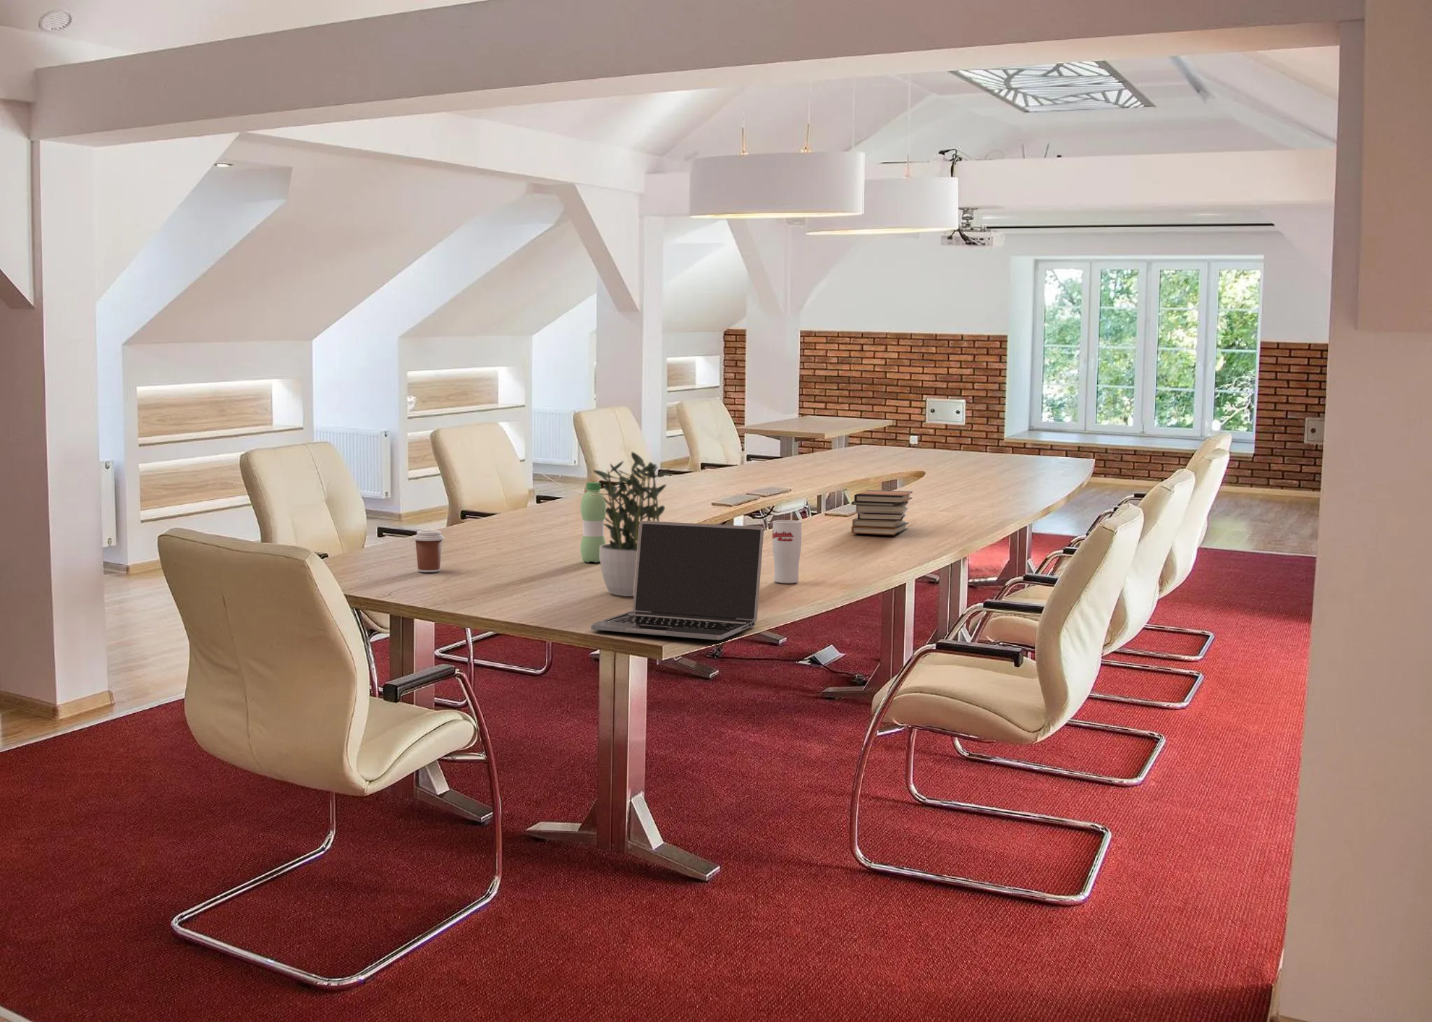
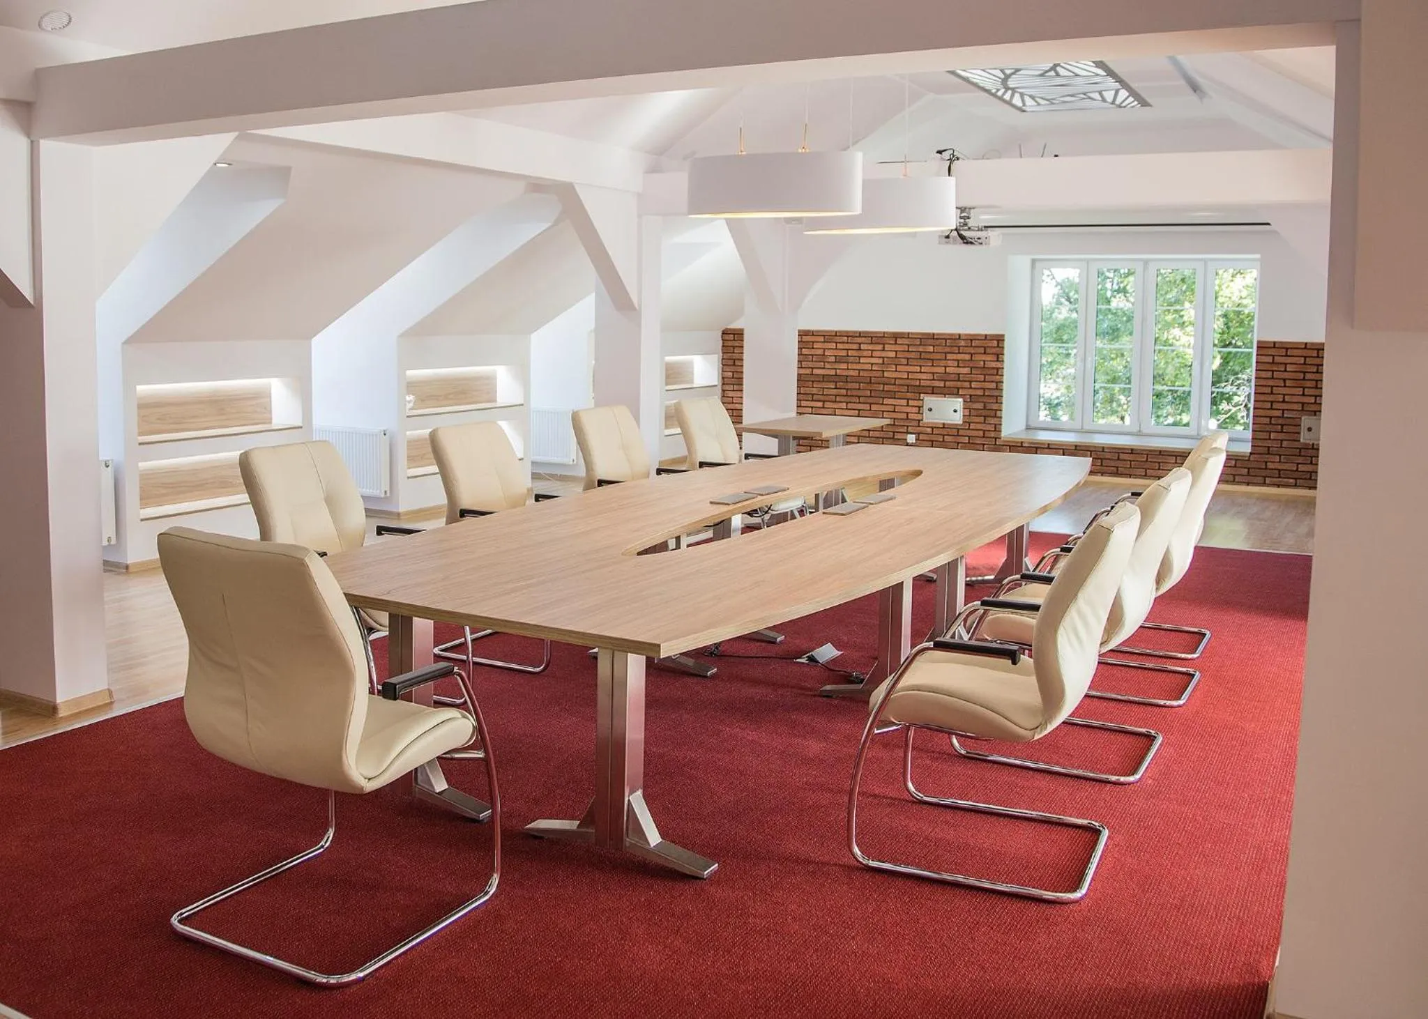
- coffee cup [412,530,445,573]
- water bottle [579,481,607,563]
- cup [772,520,803,584]
- laptop [590,520,764,642]
- potted plant [590,451,672,597]
- book stack [850,489,913,535]
